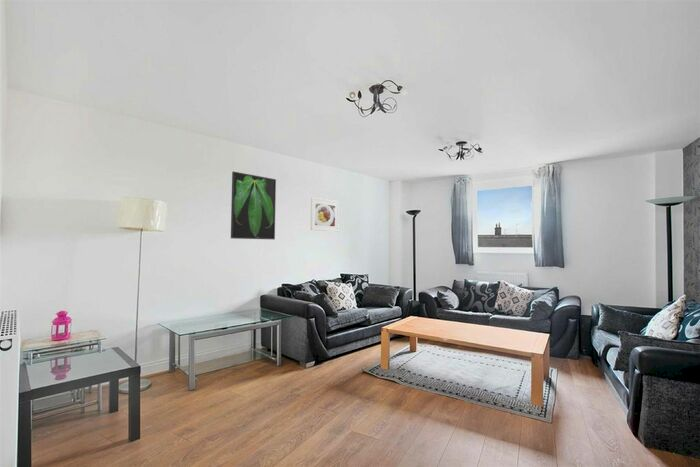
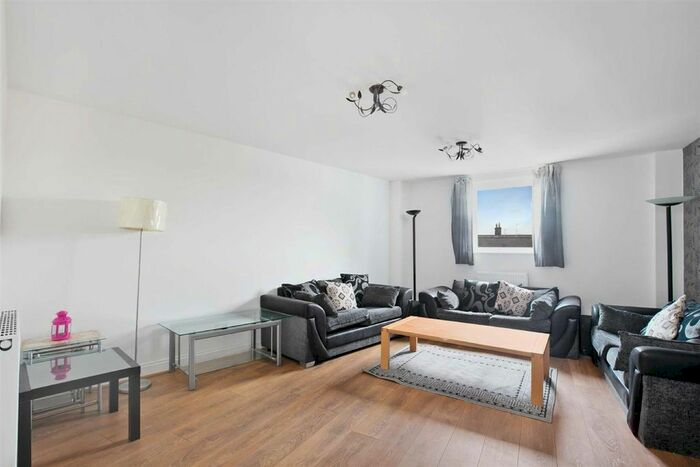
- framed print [309,197,340,233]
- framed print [230,170,277,240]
